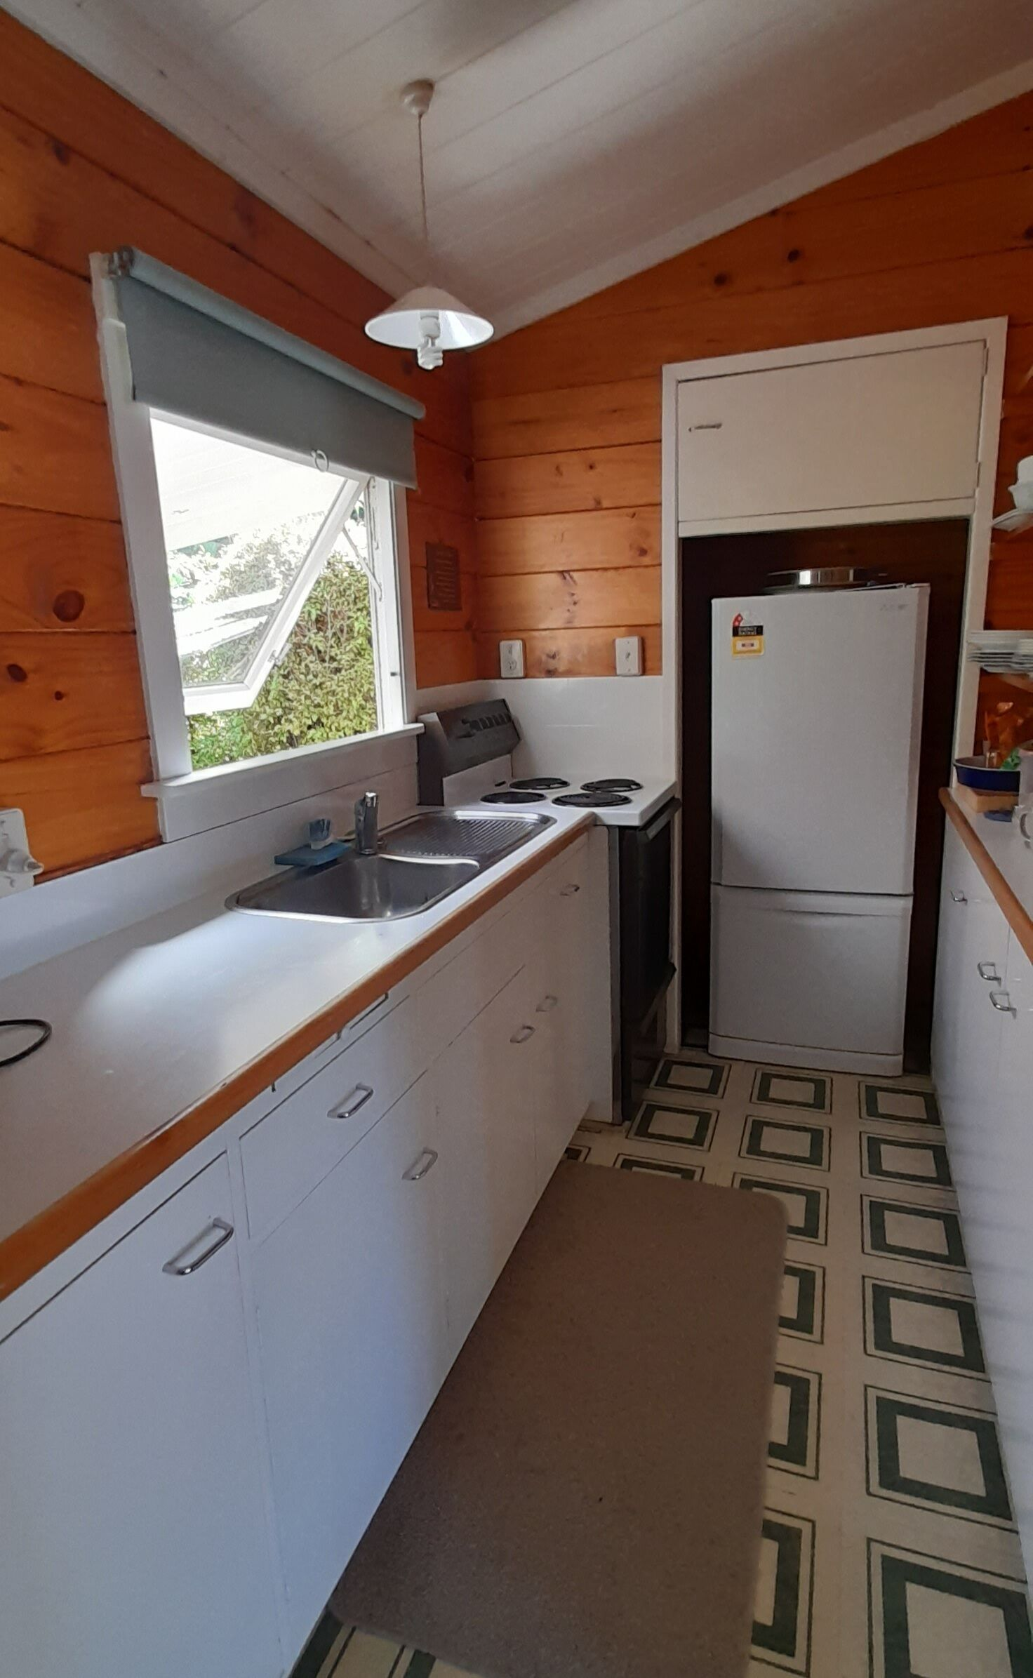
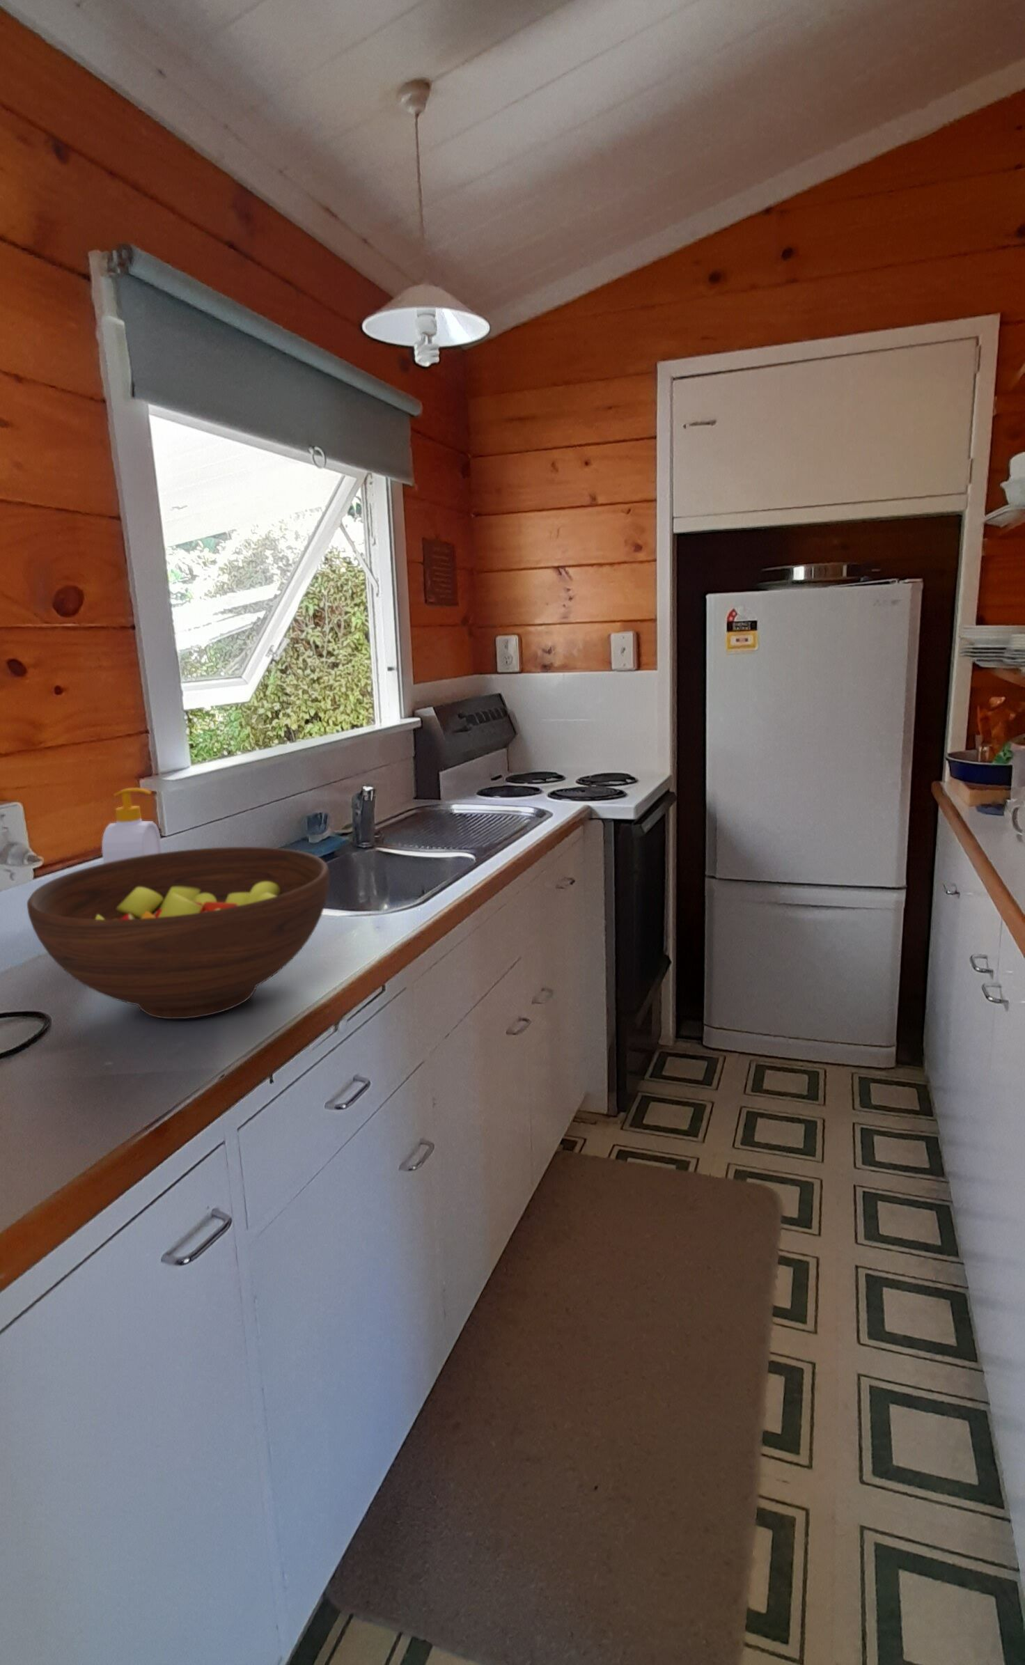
+ fruit bowl [26,846,331,1019]
+ soap bottle [101,787,163,863]
